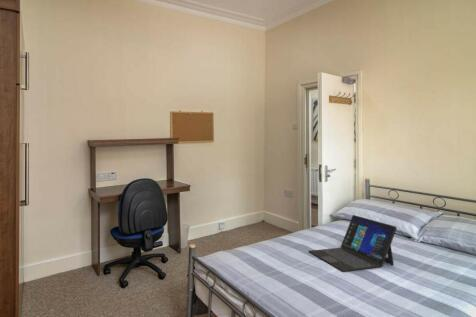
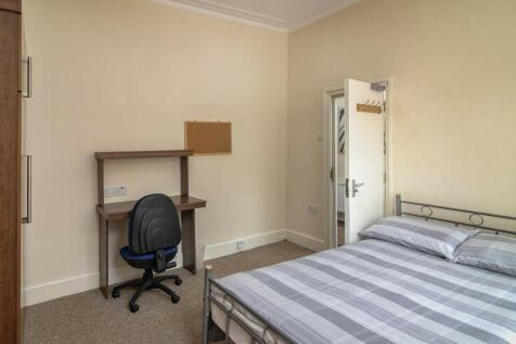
- laptop [308,214,398,273]
